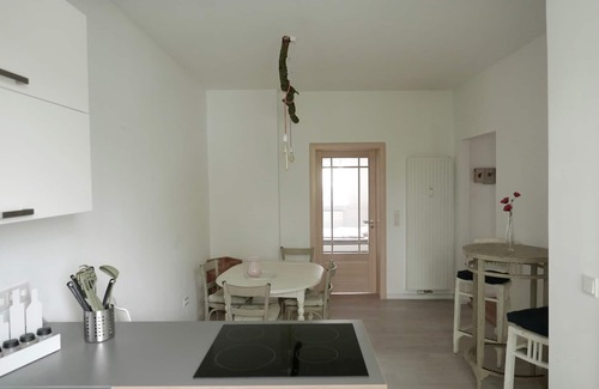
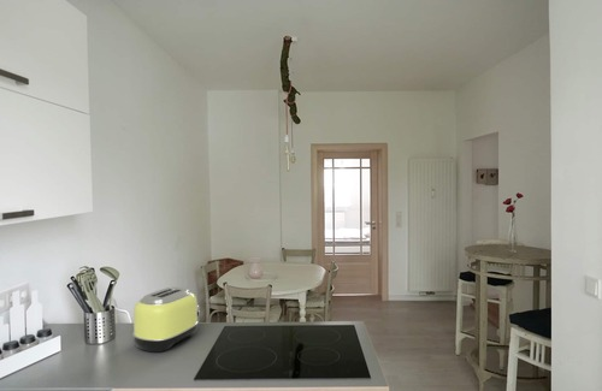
+ toaster [131,286,201,353]
